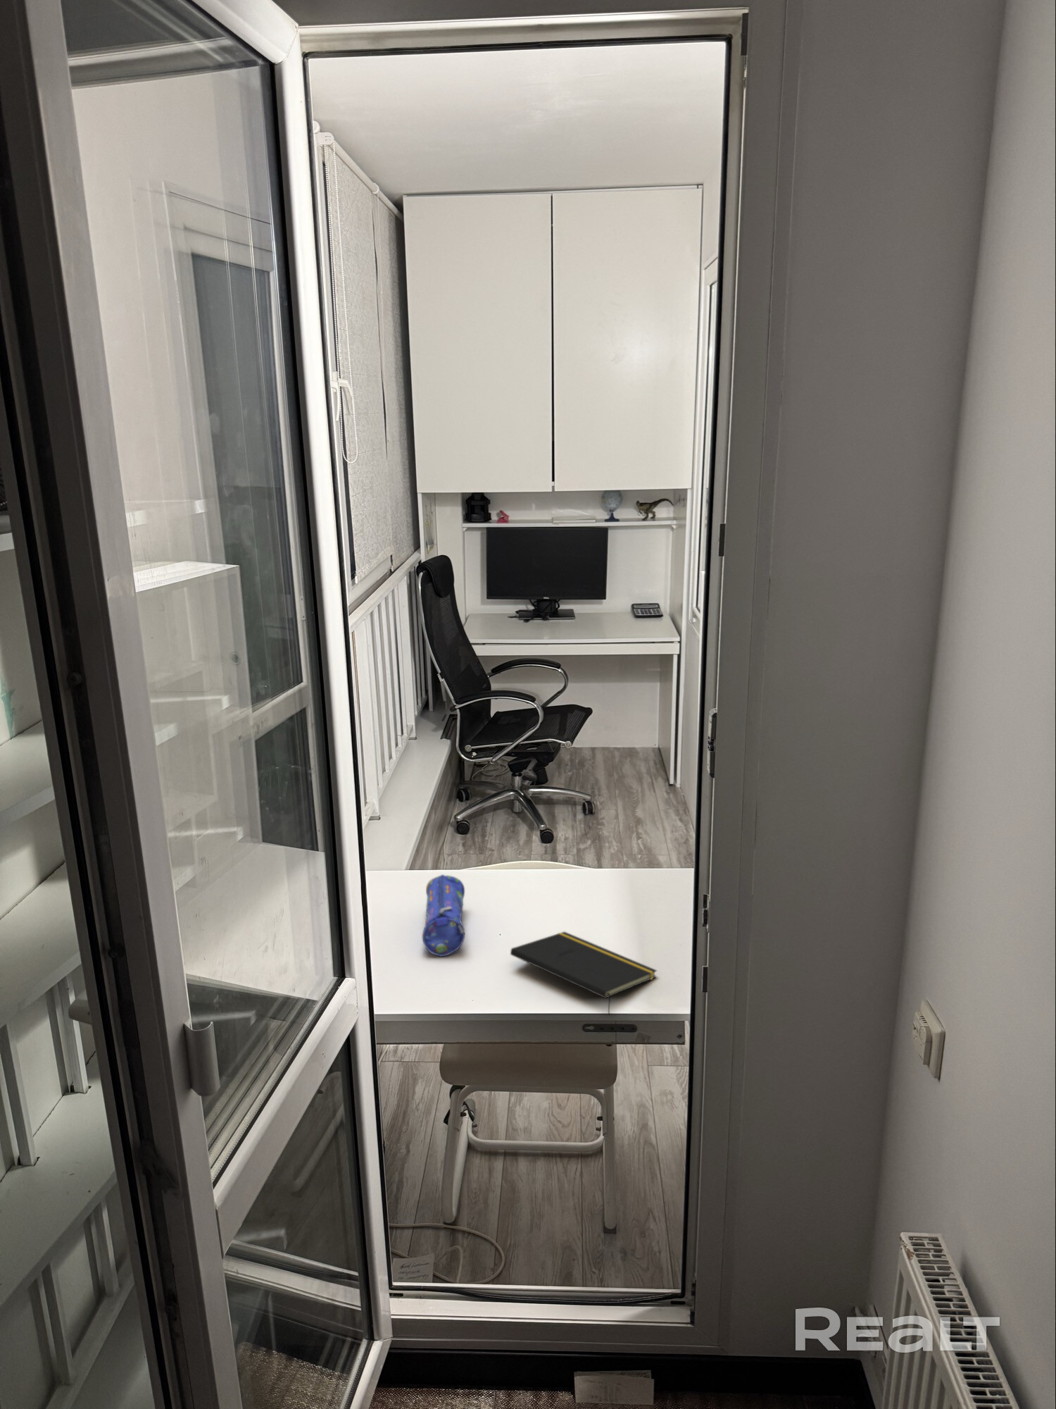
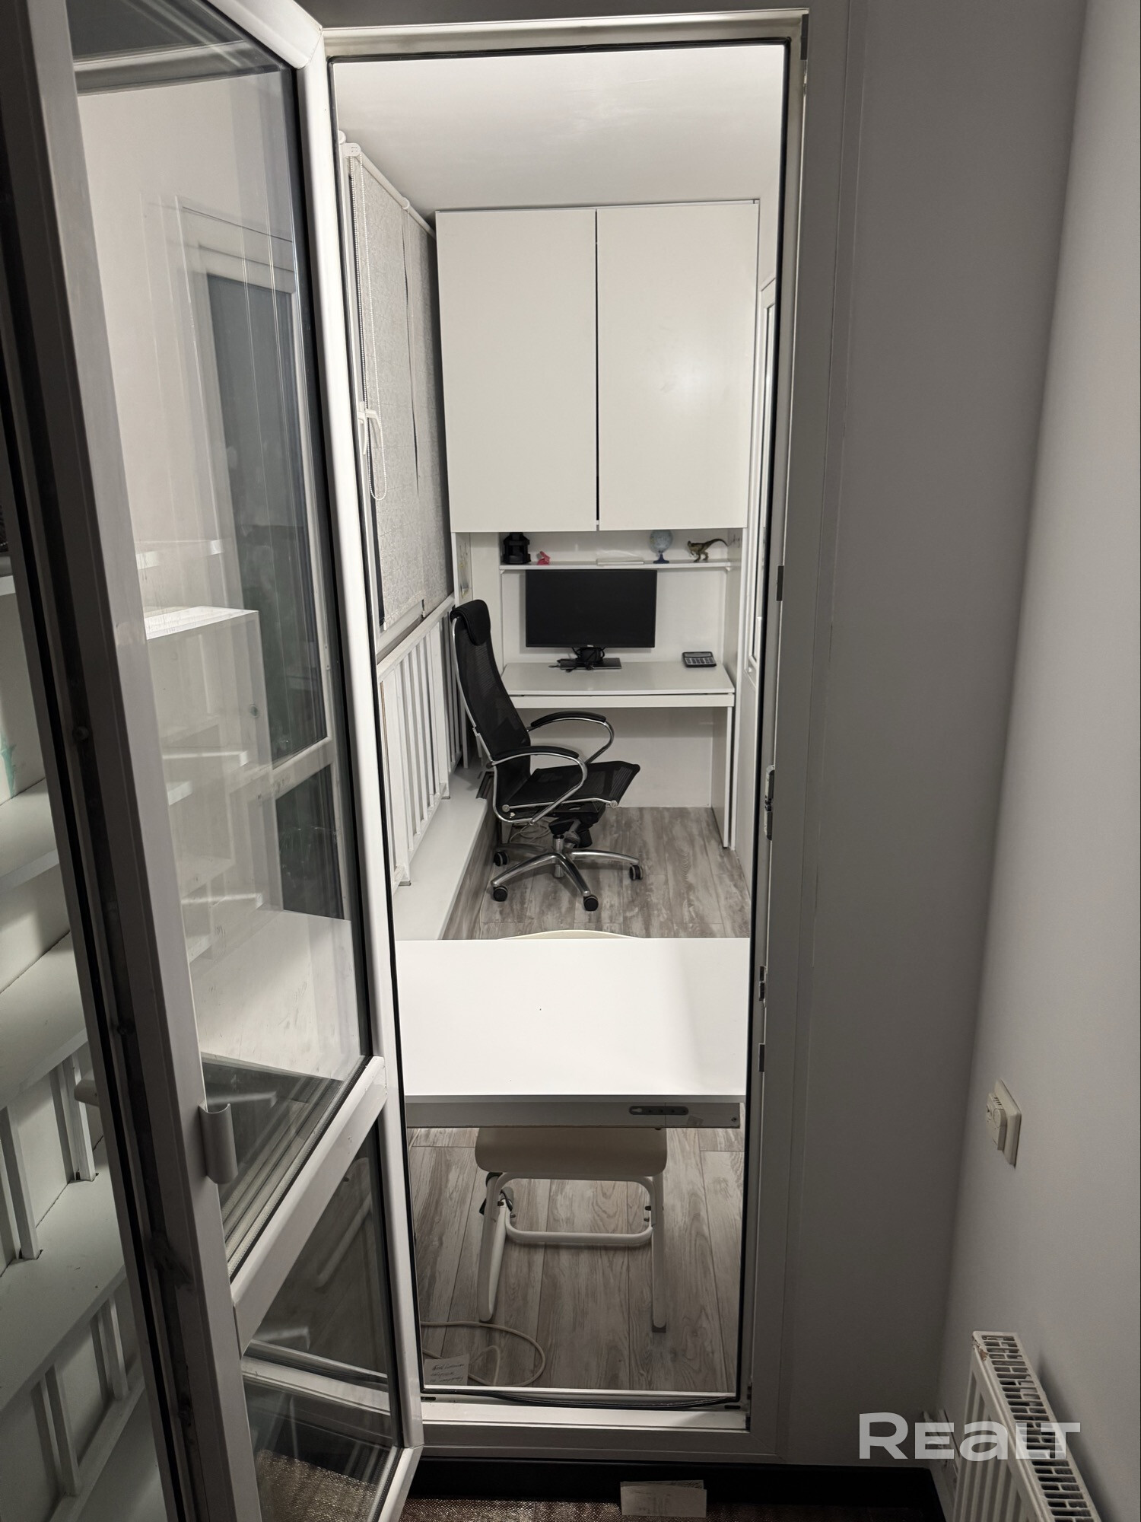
- notepad [509,931,658,1016]
- pencil case [422,873,466,957]
